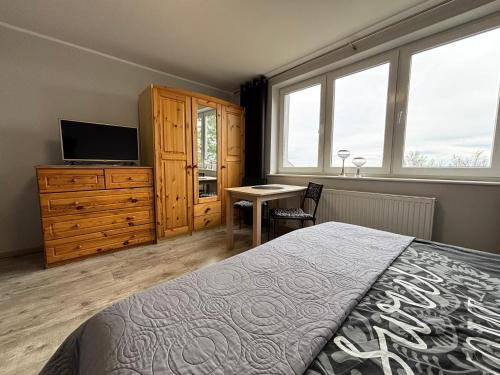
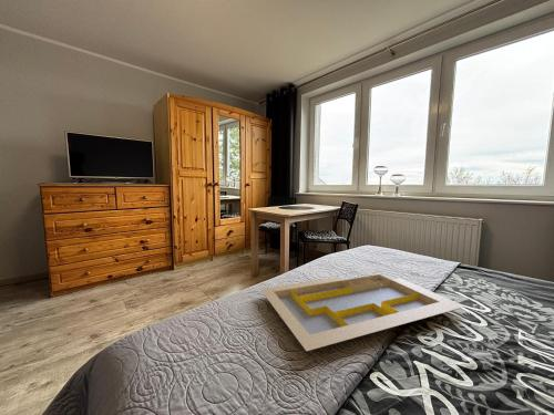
+ serving tray [259,273,466,352]
